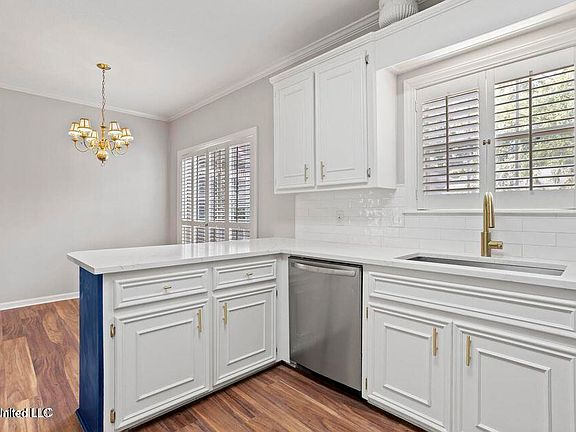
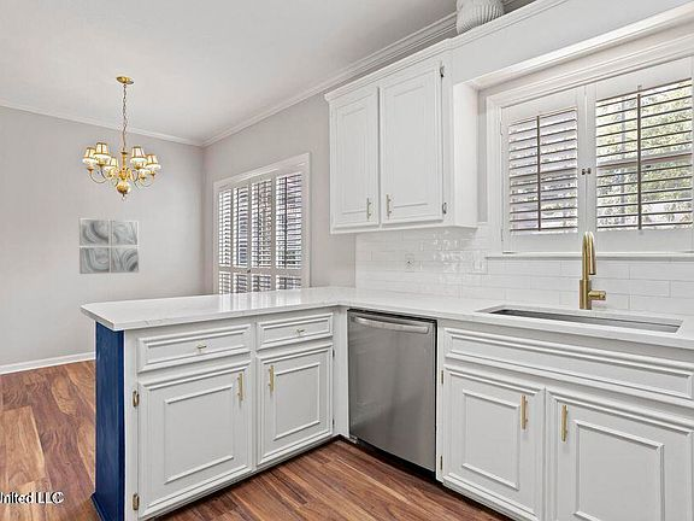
+ wall art [78,217,140,275]
